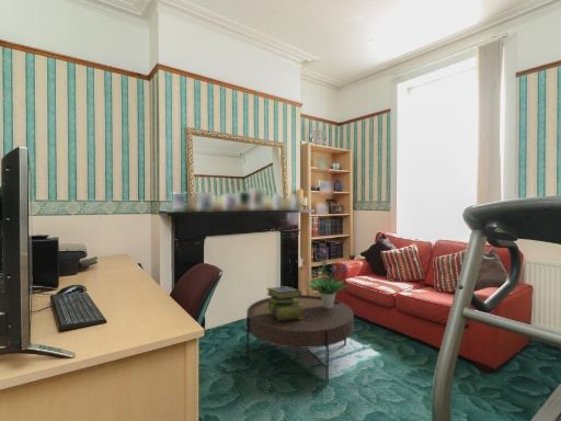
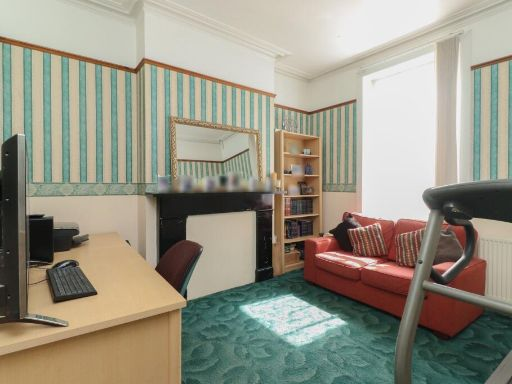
- stack of books [265,285,302,320]
- coffee table [245,294,355,385]
- potted plant [306,247,352,308]
